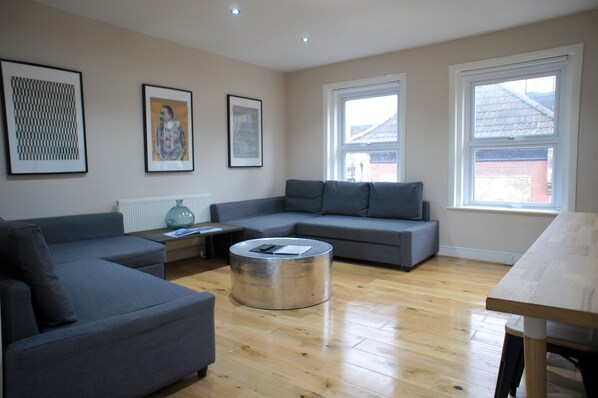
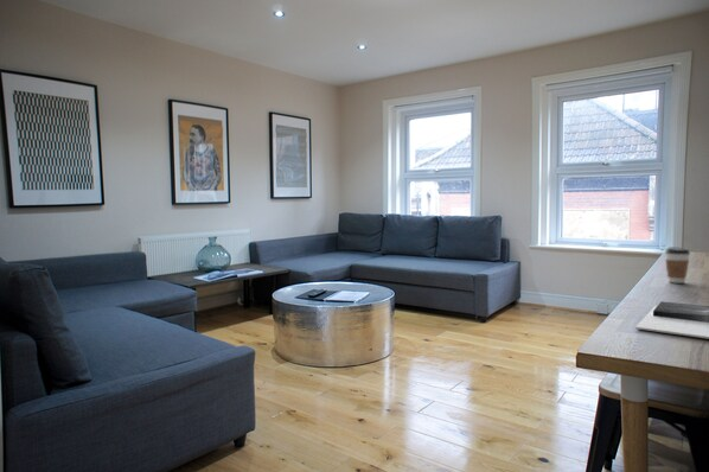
+ book [634,300,709,340]
+ coffee cup [664,247,691,285]
